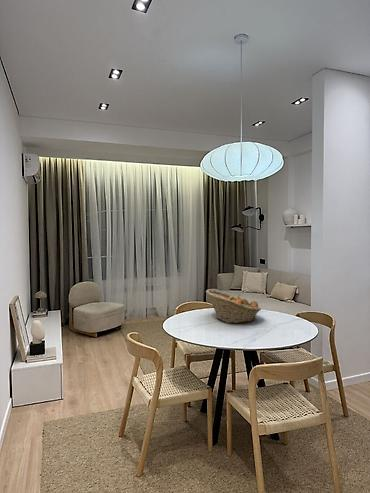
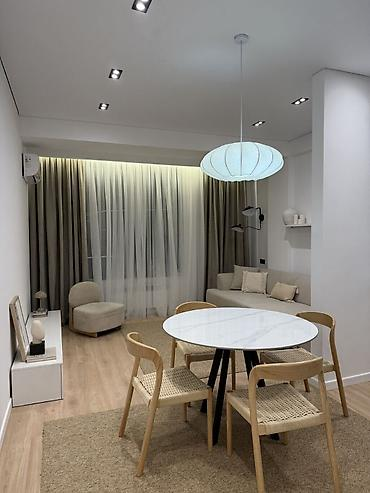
- fruit basket [205,289,262,324]
